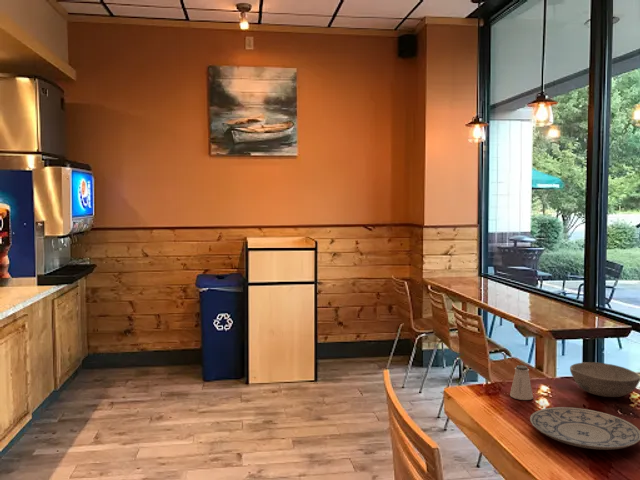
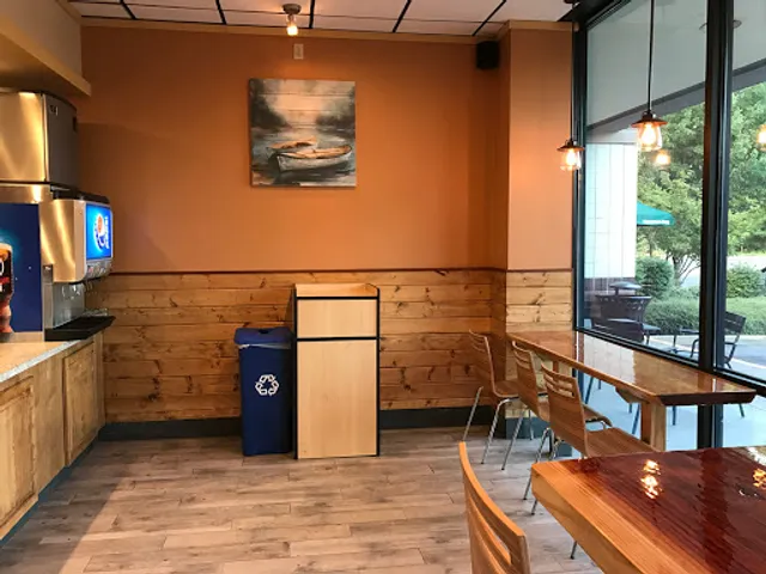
- bowl [569,361,640,398]
- saltshaker [509,364,534,401]
- plate [529,406,640,451]
